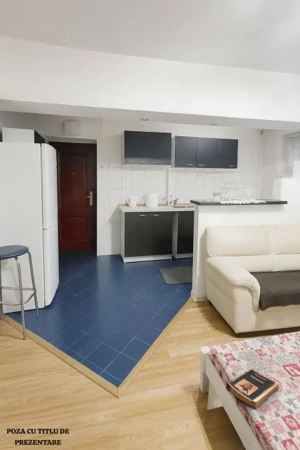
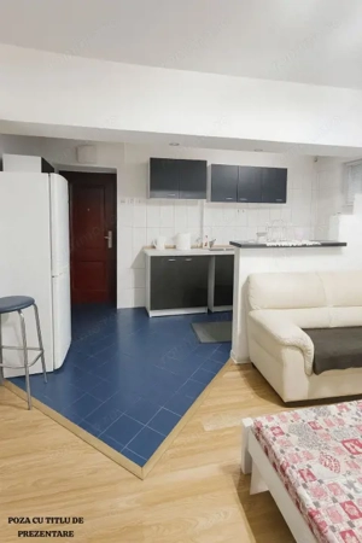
- book [225,368,280,409]
